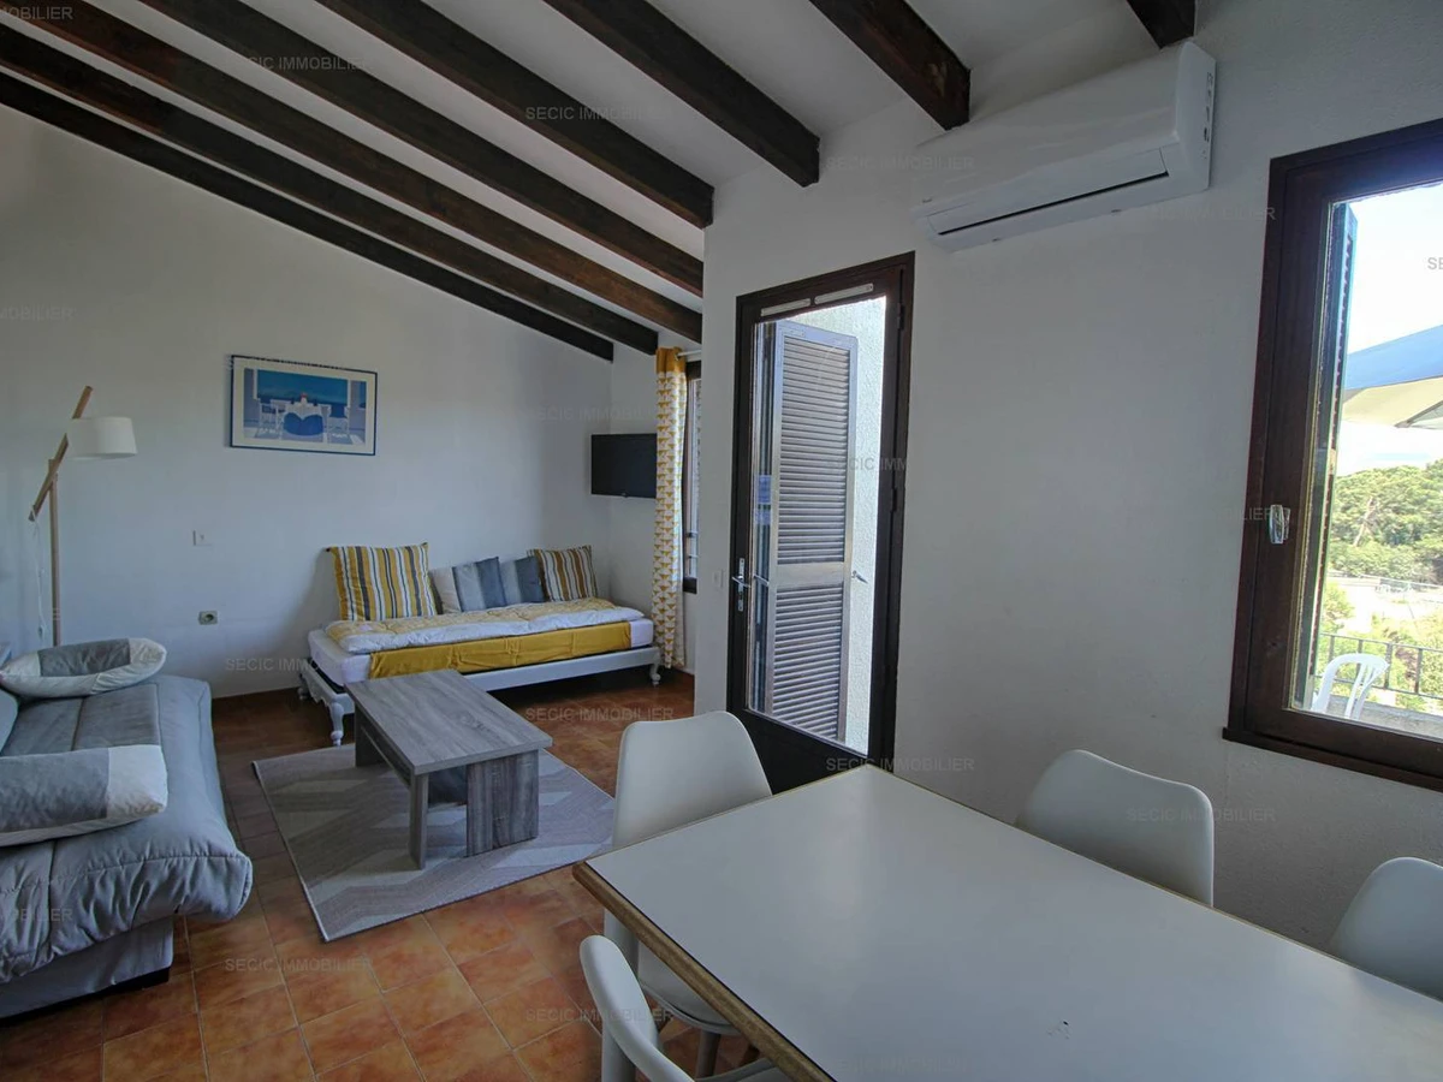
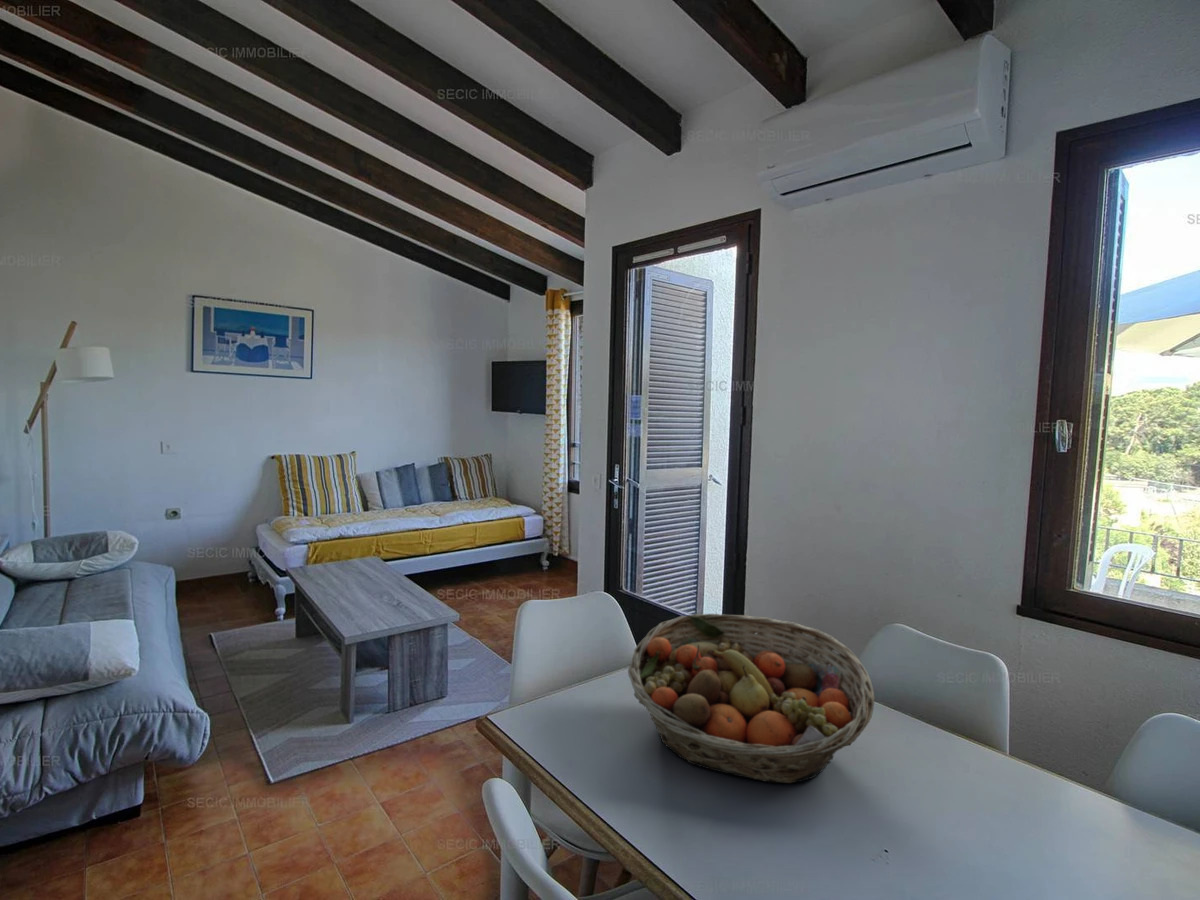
+ fruit basket [627,613,876,784]
